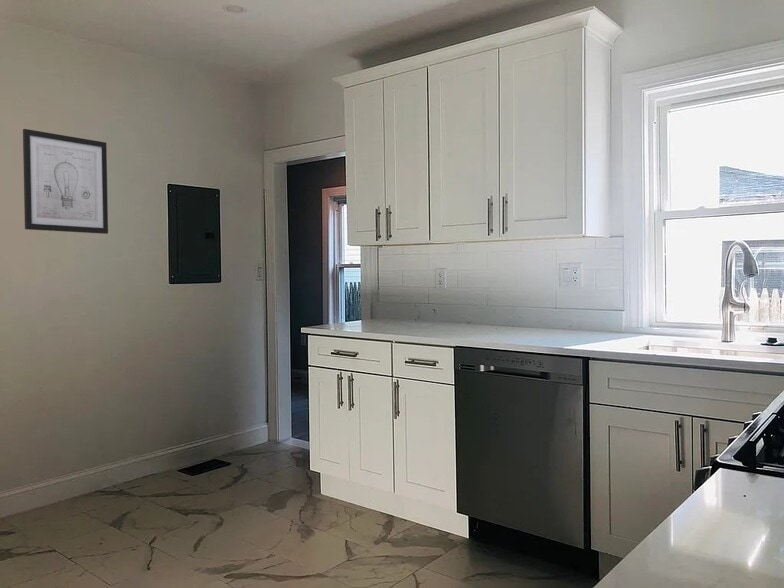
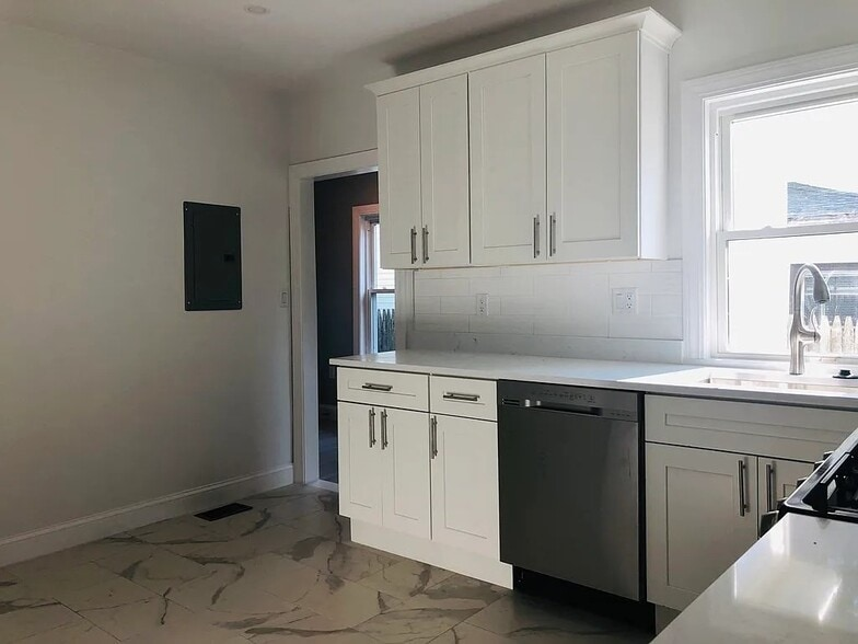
- wall art [22,128,109,235]
